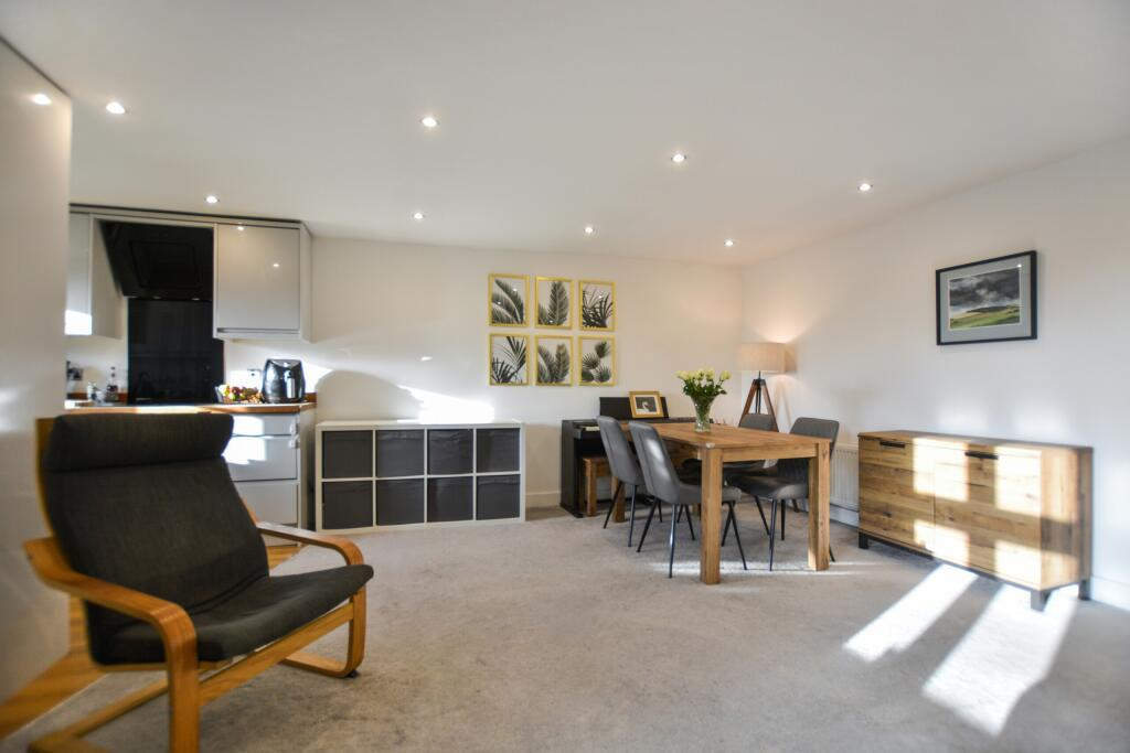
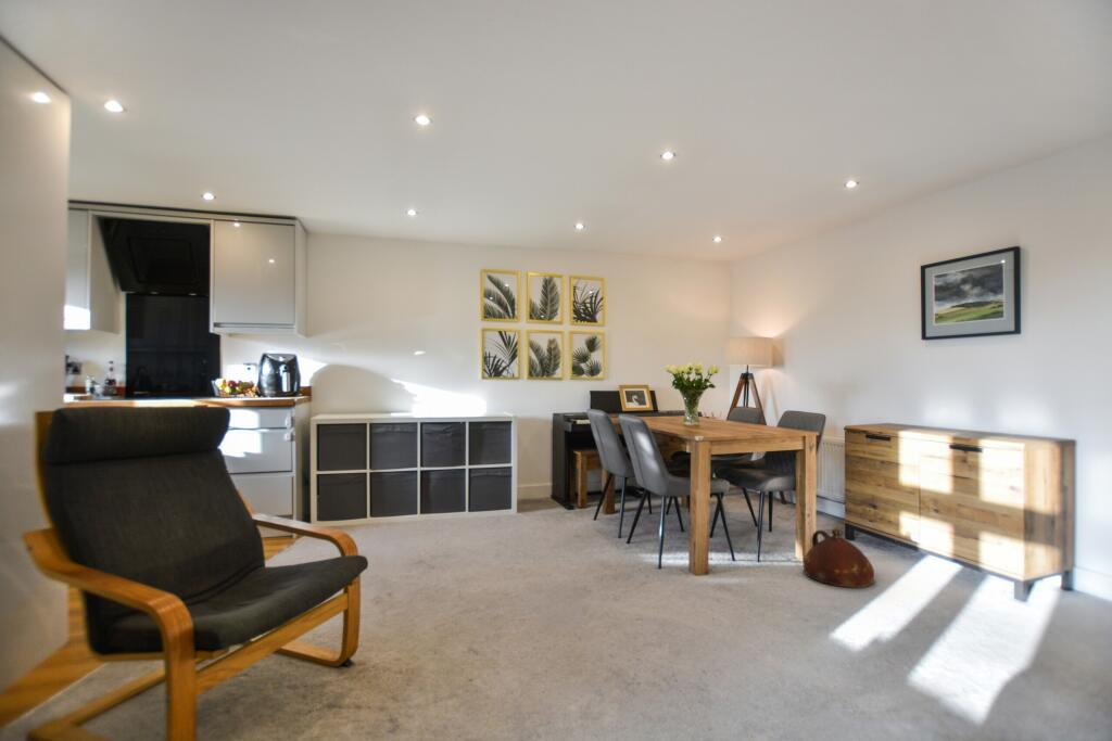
+ ceramic jug [803,526,875,589]
